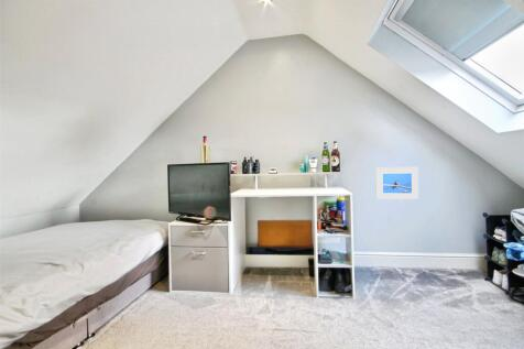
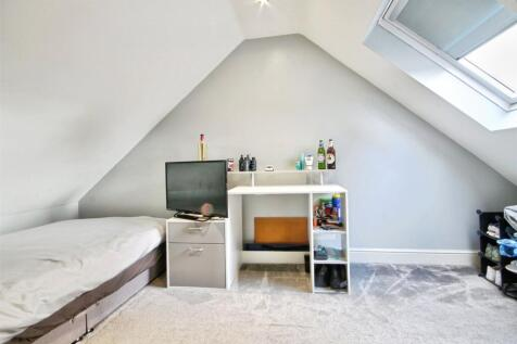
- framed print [375,166,419,200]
